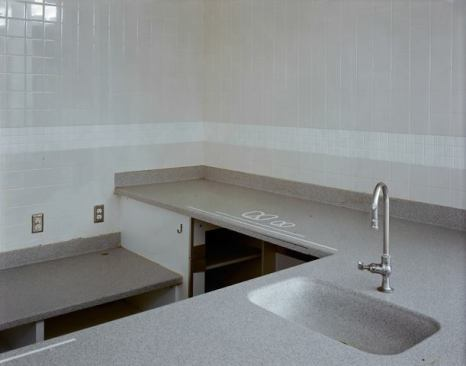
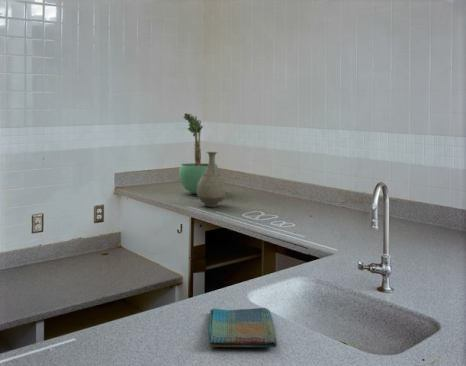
+ vase [196,151,228,208]
+ potted plant [178,112,220,195]
+ dish towel [208,307,278,348]
